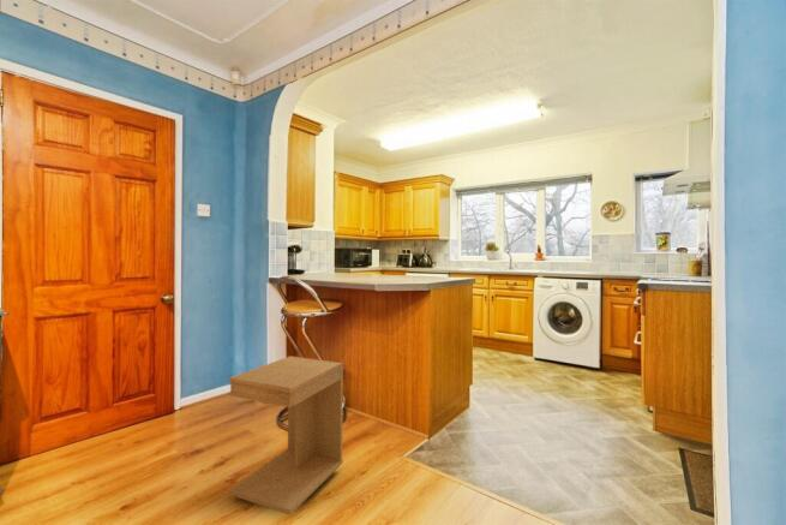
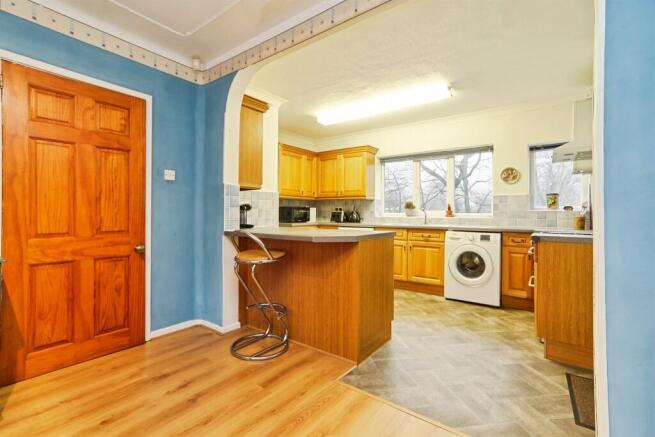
- side table [228,354,344,515]
